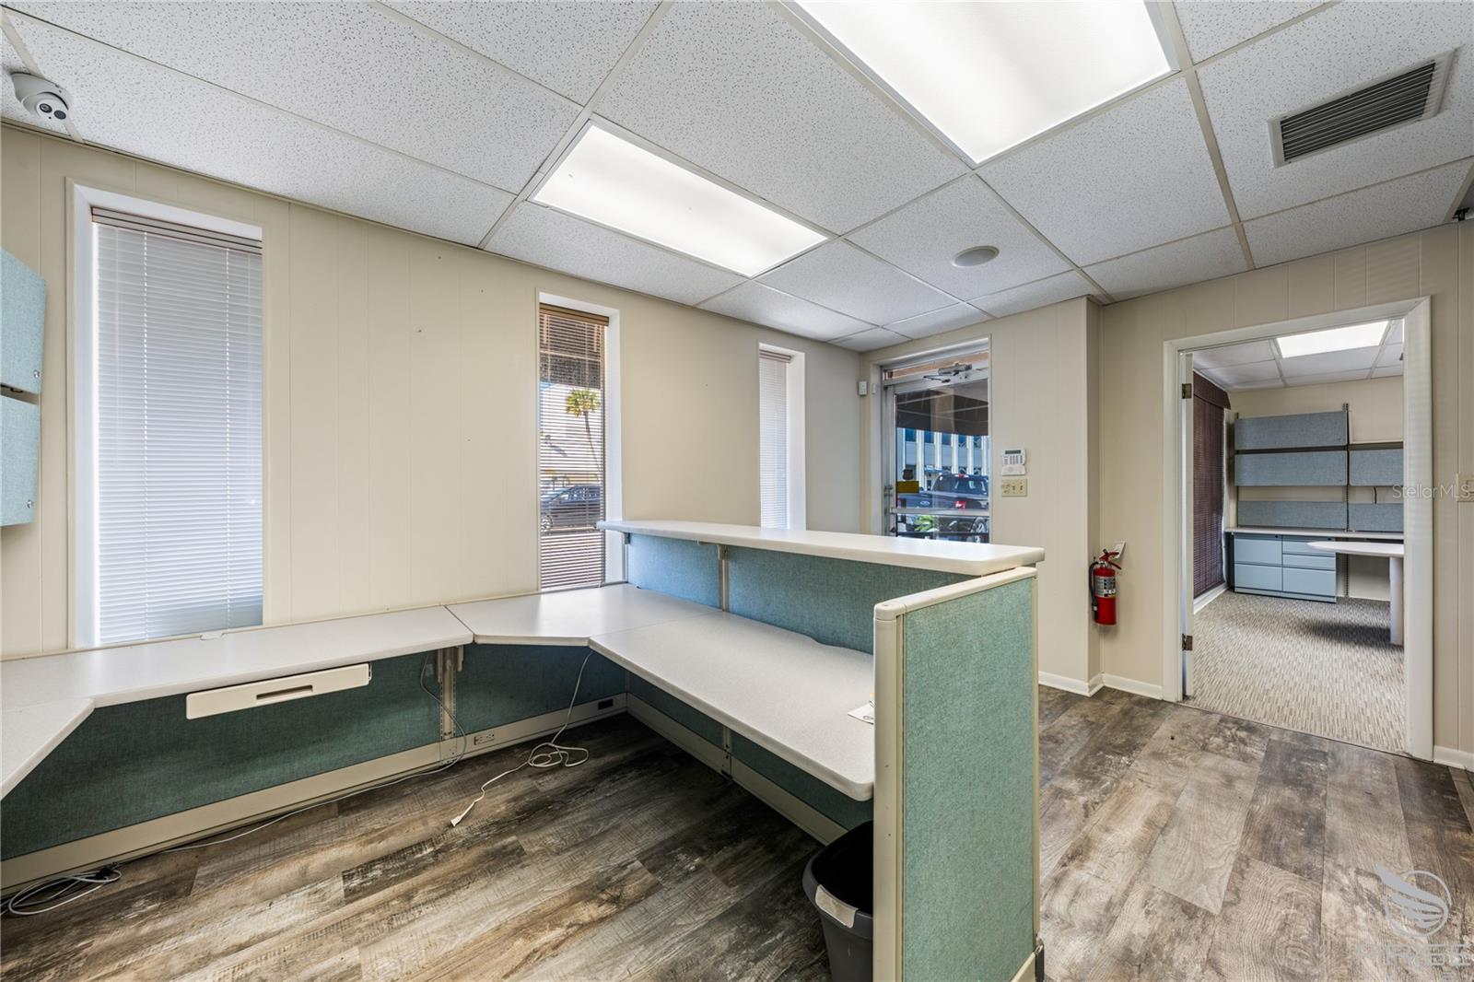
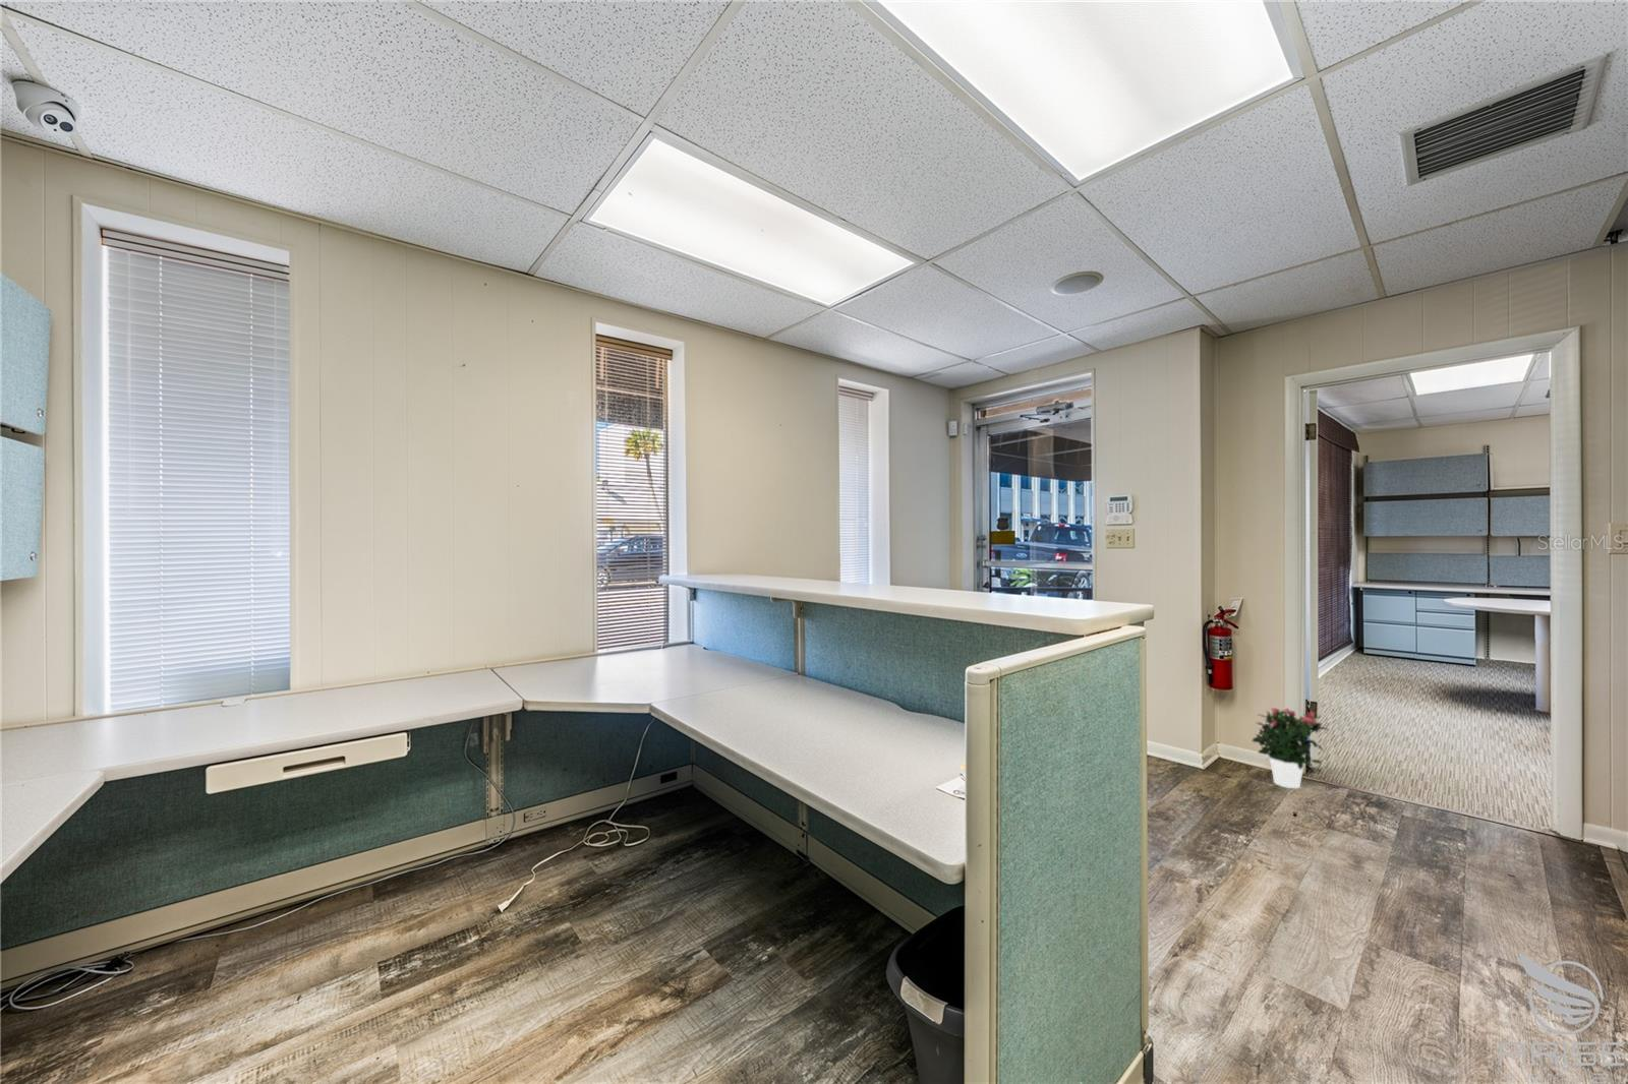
+ potted flower [1250,707,1329,789]
